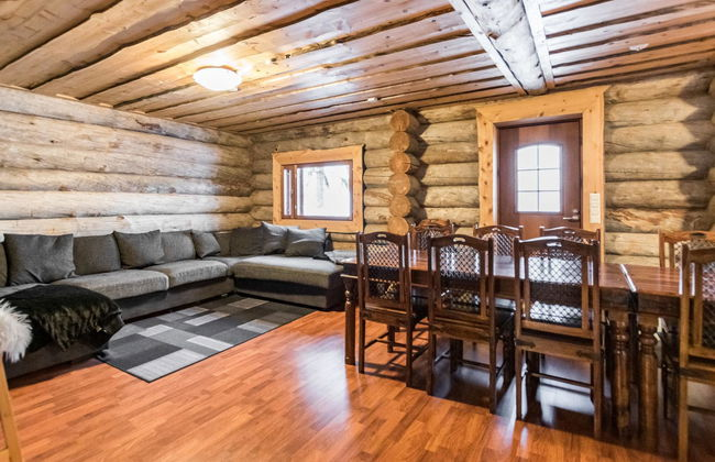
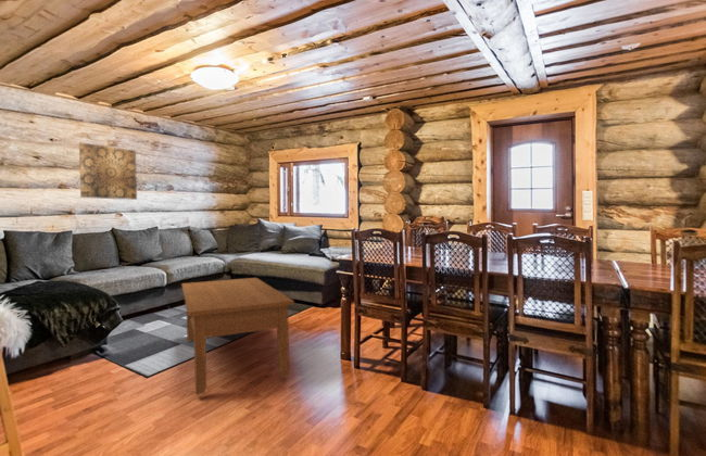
+ wall art [78,141,138,201]
+ coffee table [180,277,295,396]
